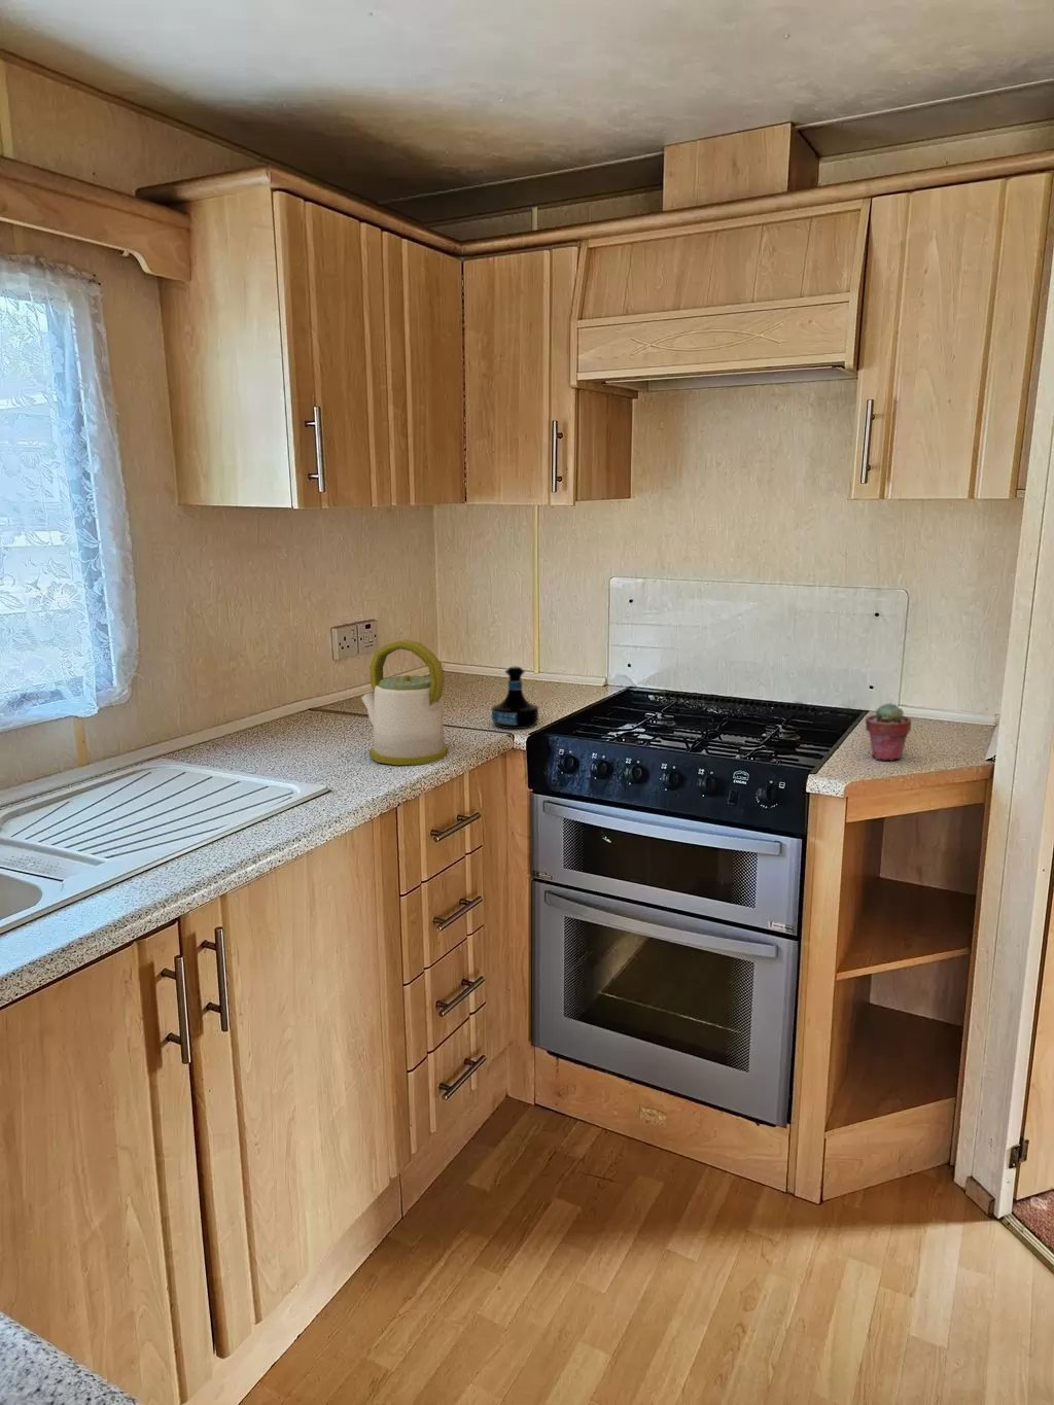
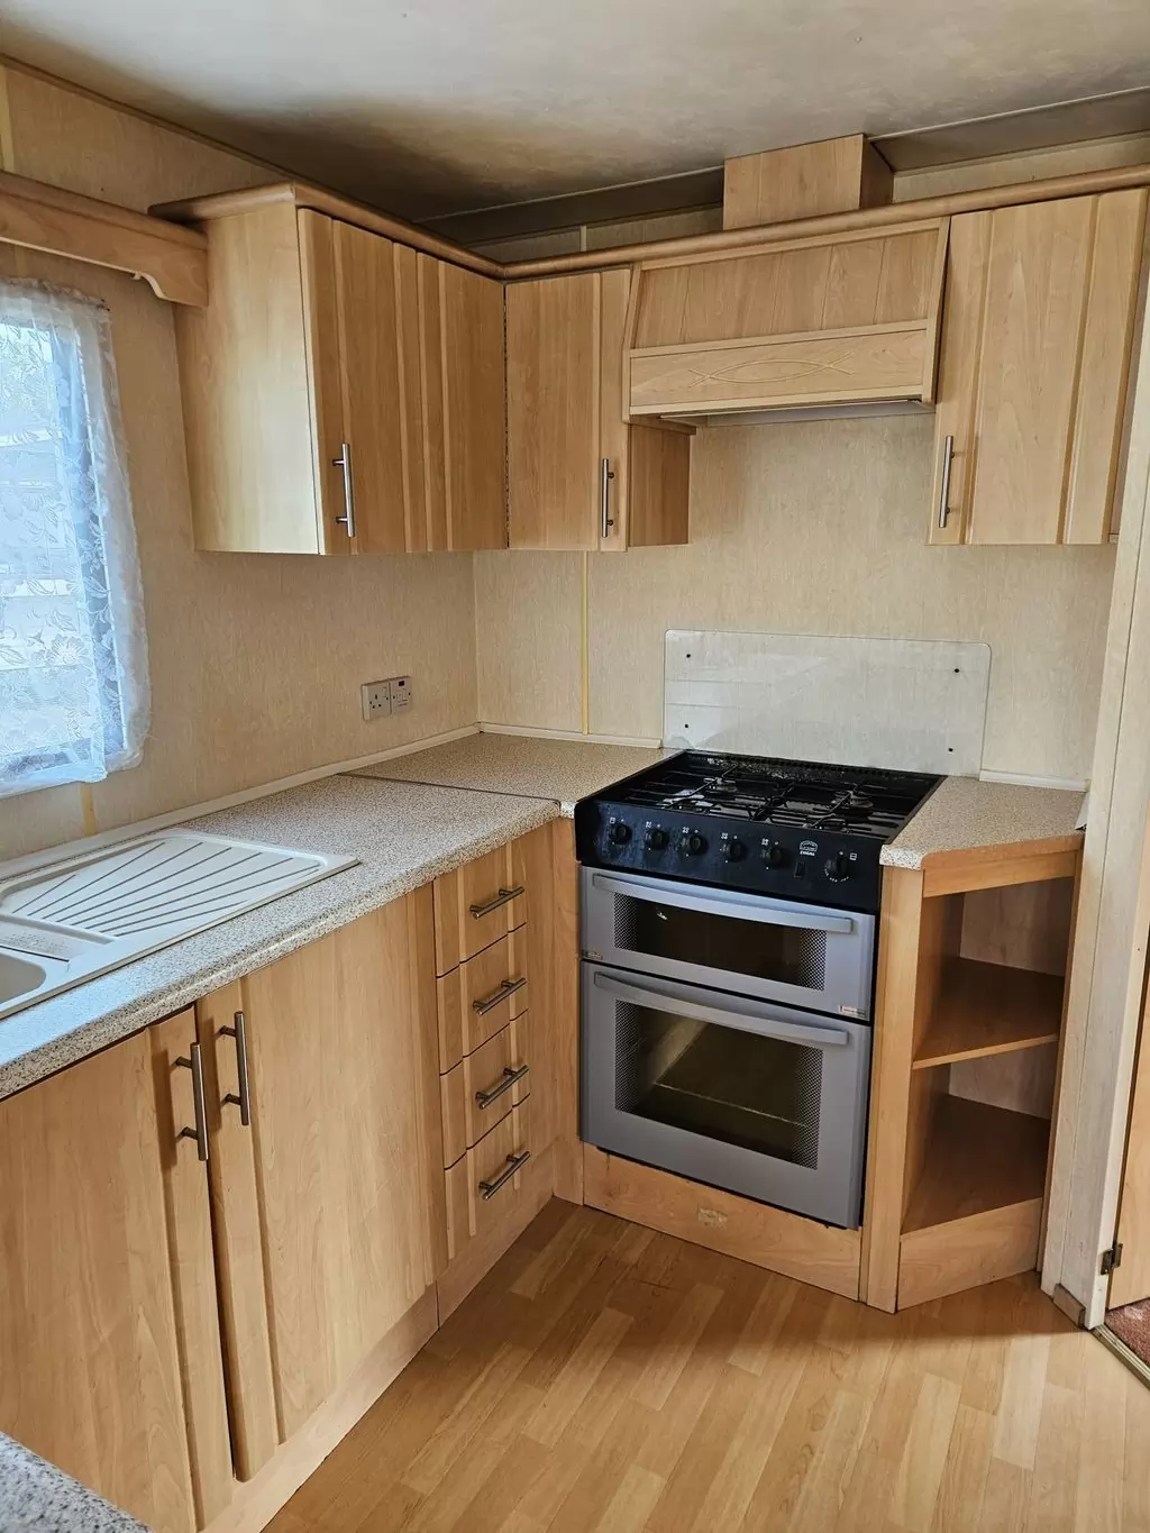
- kettle [360,639,450,766]
- tequila bottle [490,665,539,730]
- potted succulent [865,702,912,762]
